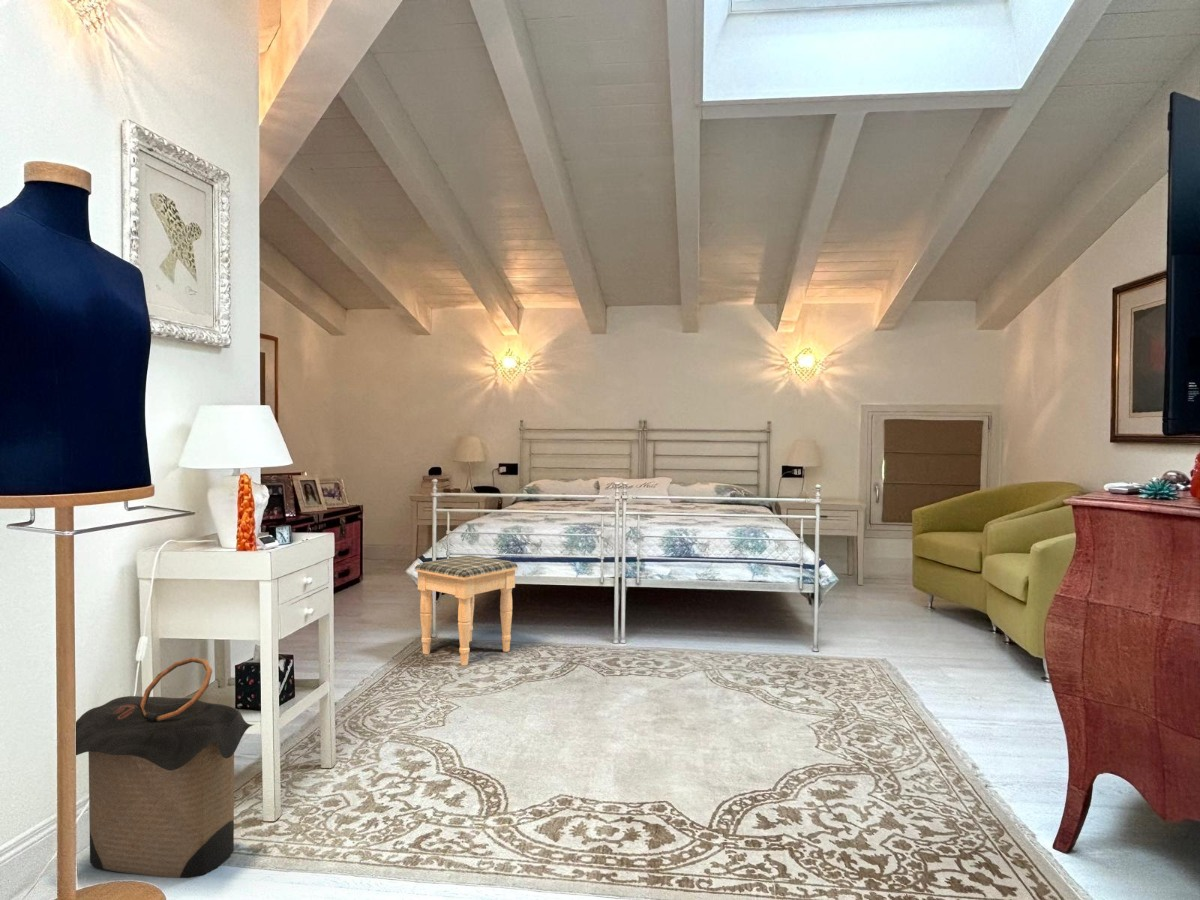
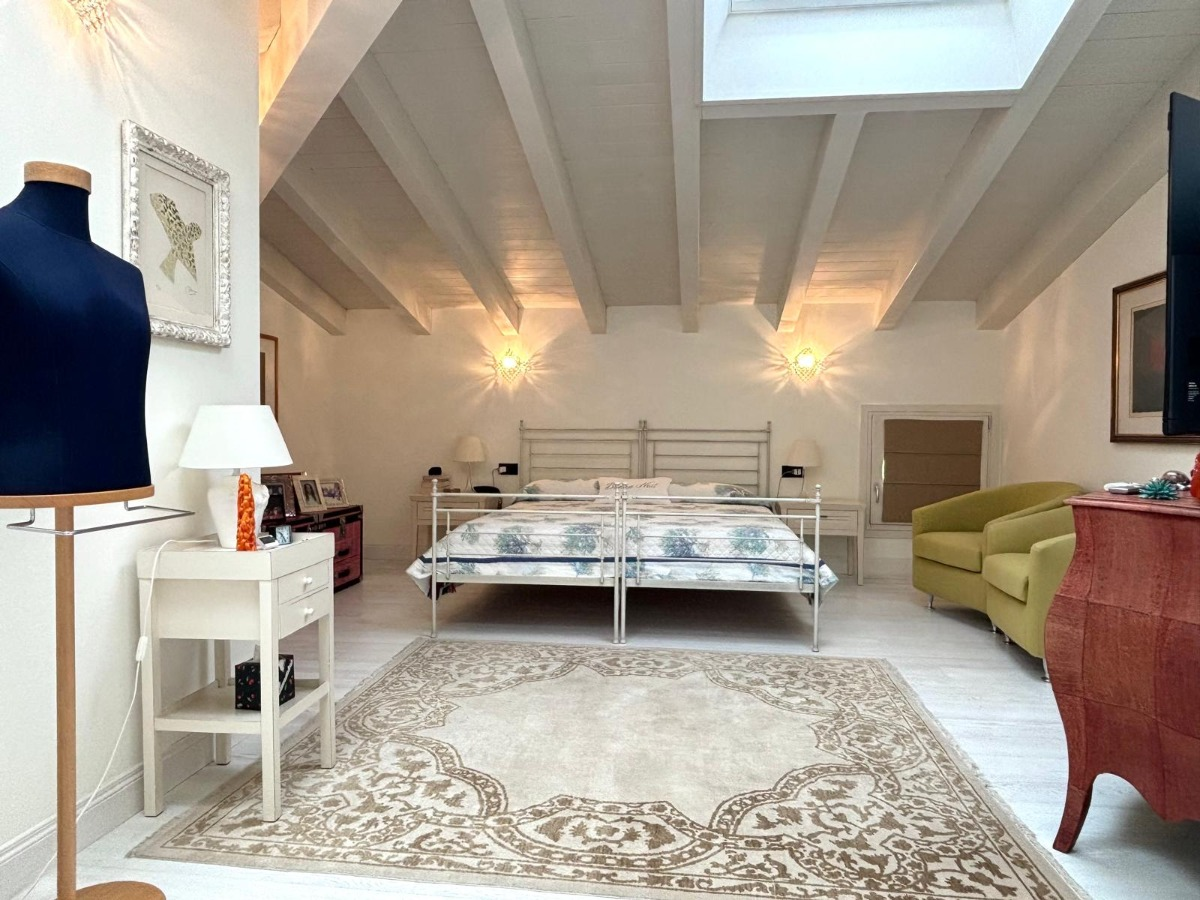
- laundry hamper [75,656,254,879]
- footstool [414,554,519,666]
